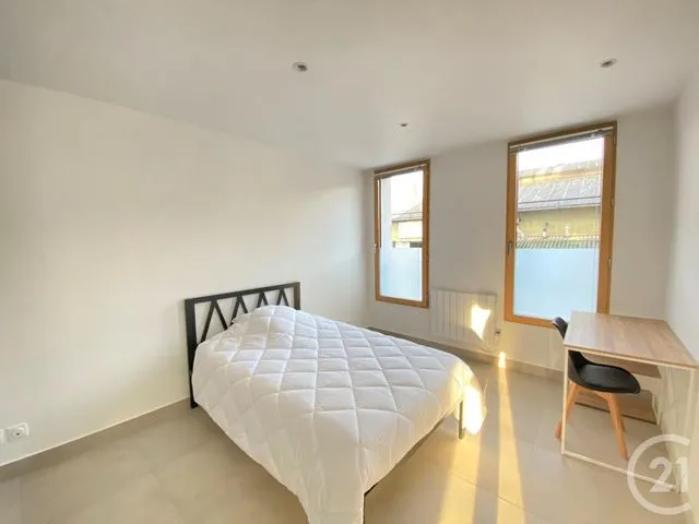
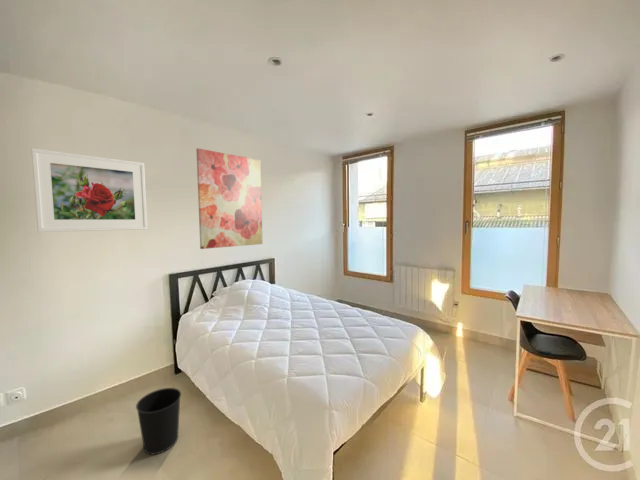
+ wall art [195,147,264,250]
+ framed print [30,147,148,233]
+ wastebasket [135,387,182,456]
